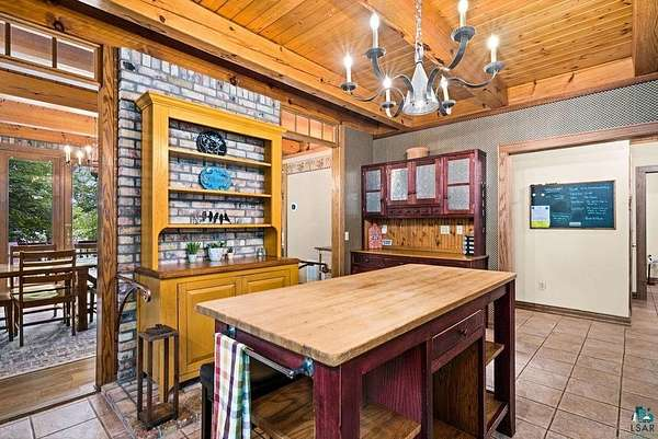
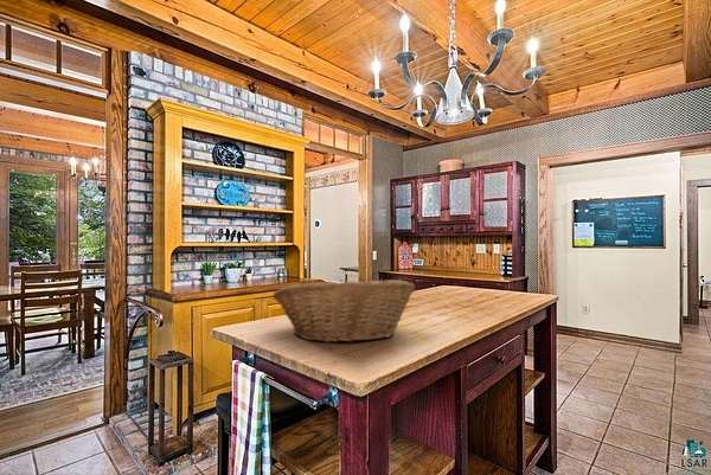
+ fruit basket [271,278,416,344]
